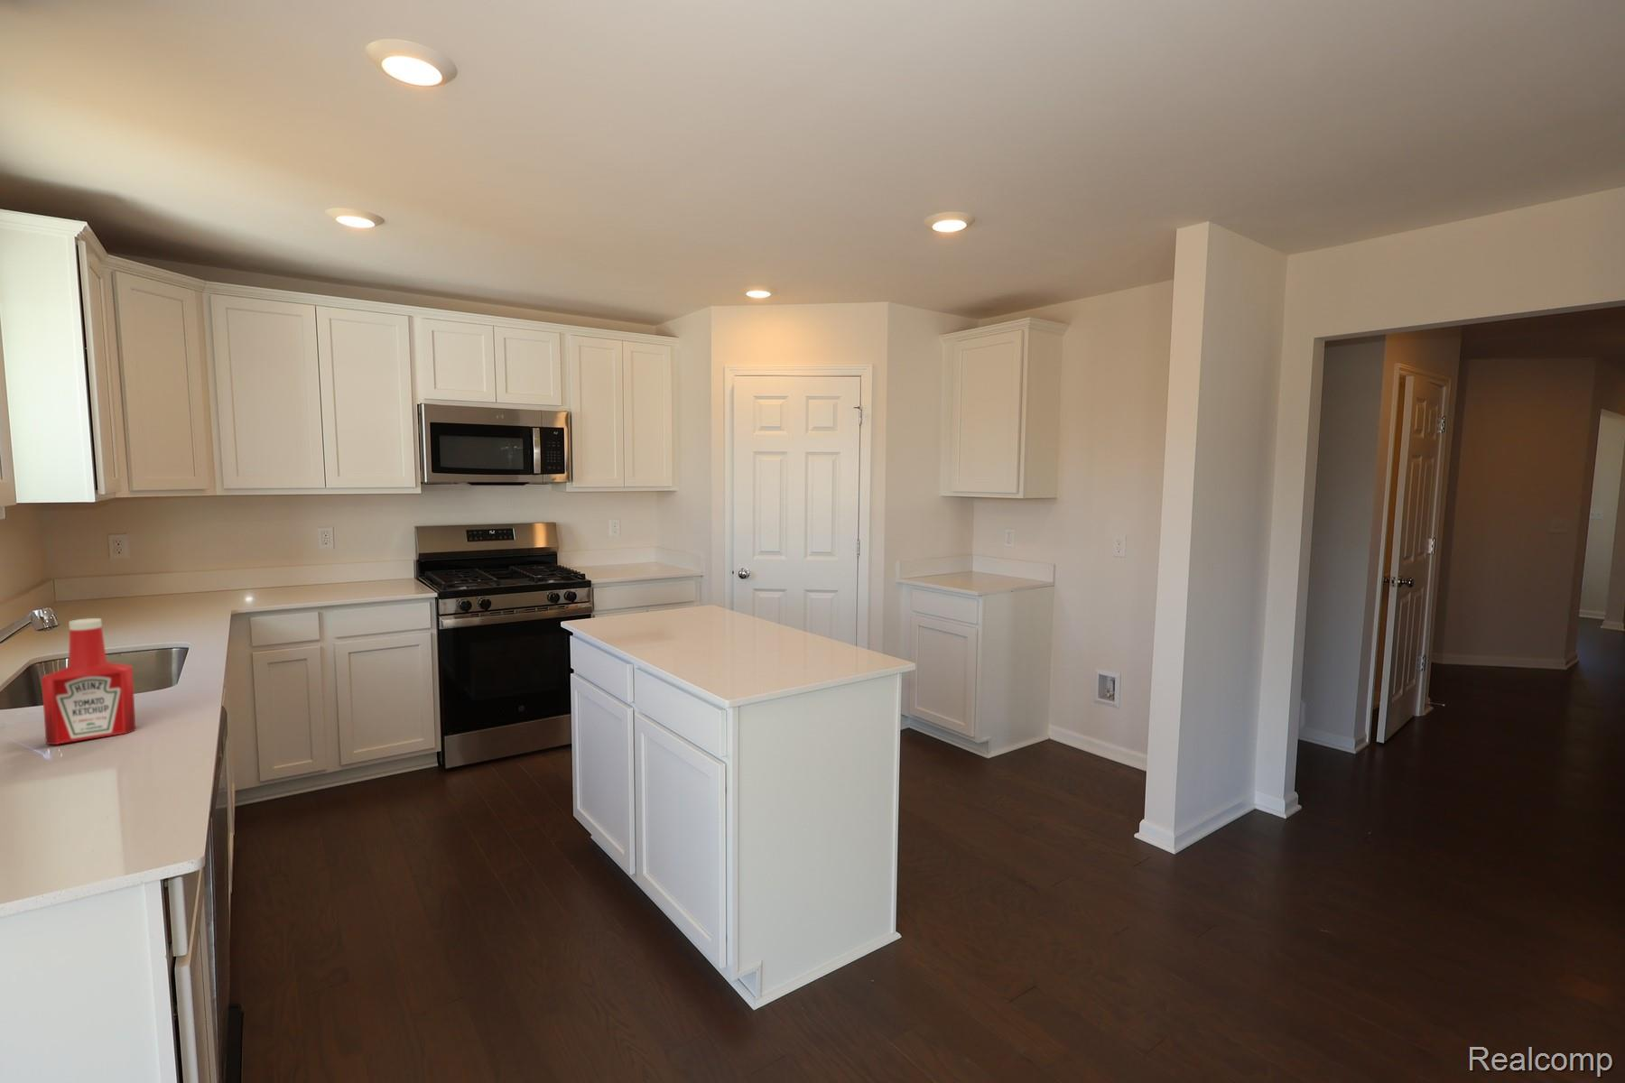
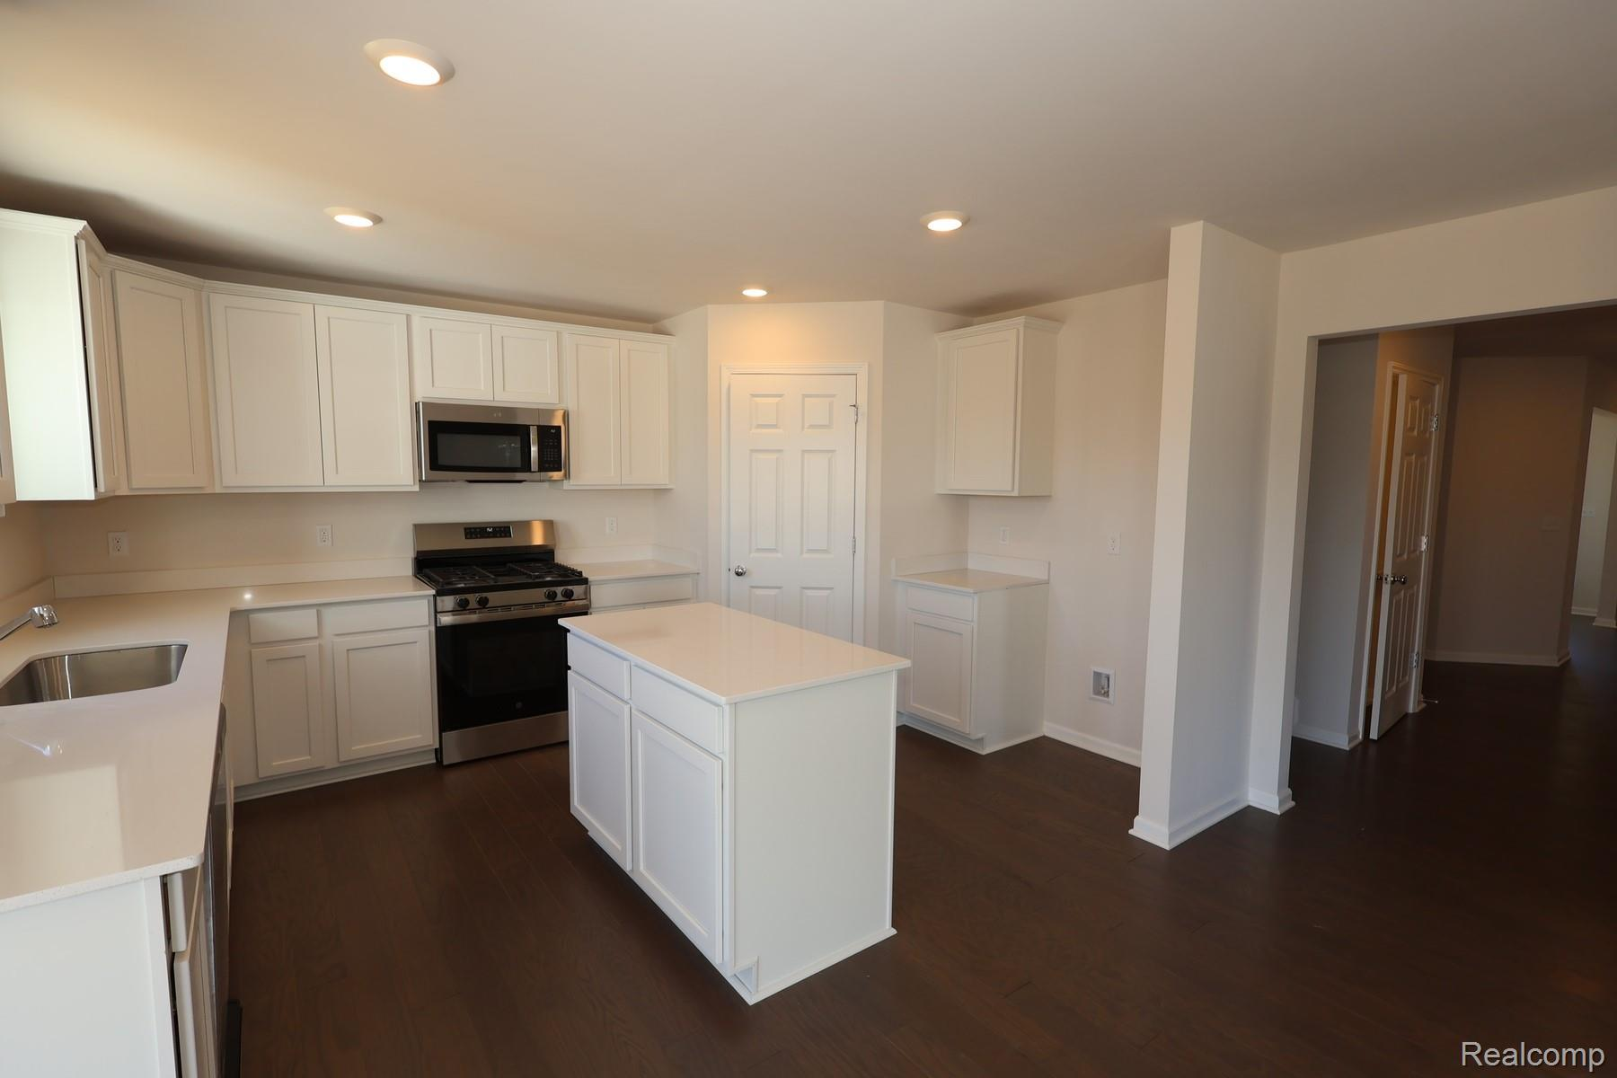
- soap bottle [41,618,137,746]
